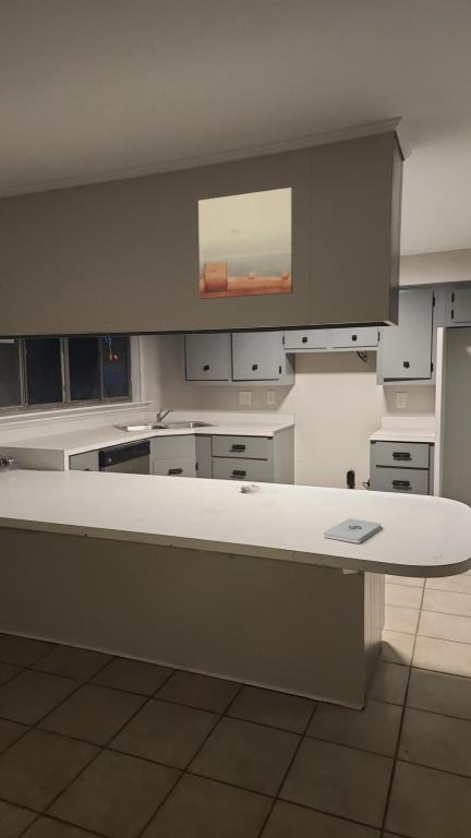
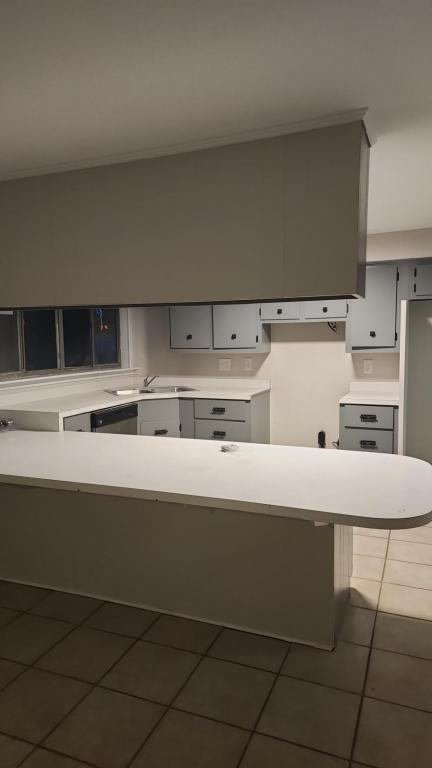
- notepad [323,517,383,544]
- wall art [197,187,293,300]
